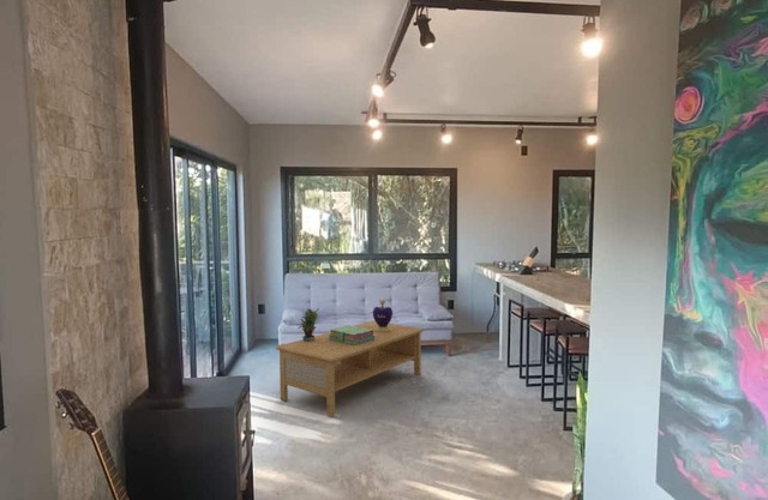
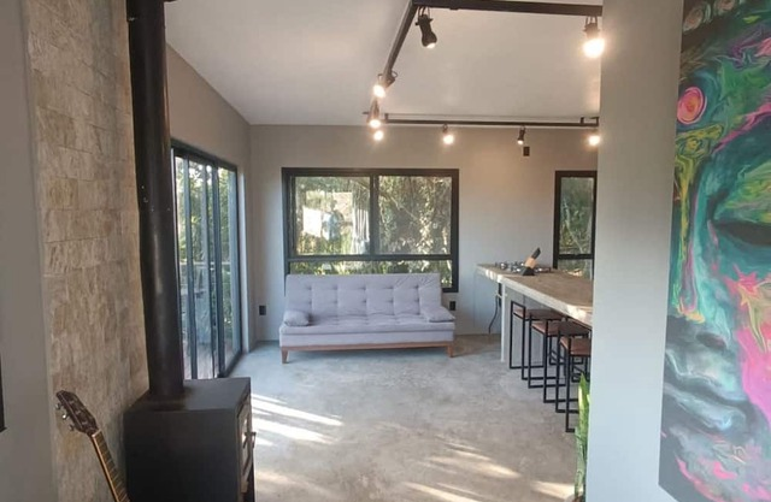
- decorative container [372,297,394,332]
- coffee table [275,320,425,417]
- potted plant [296,307,320,342]
- stack of books [329,324,374,345]
